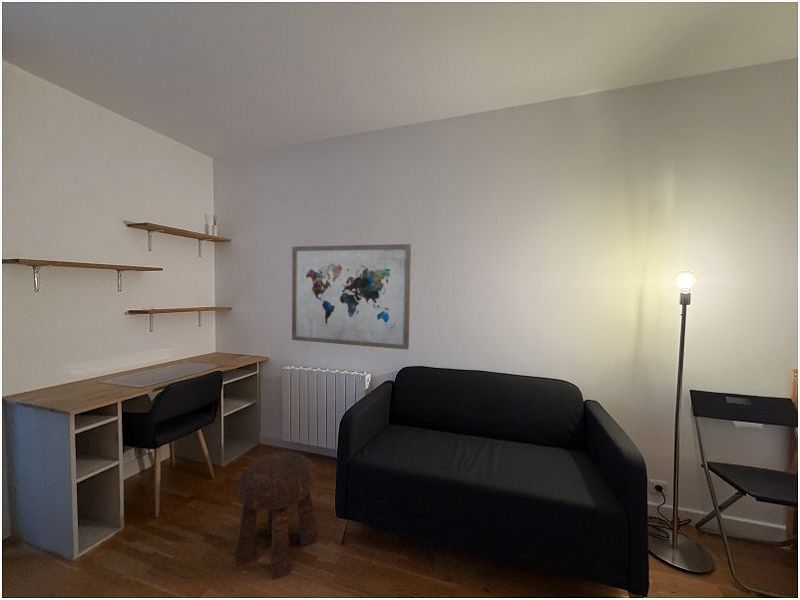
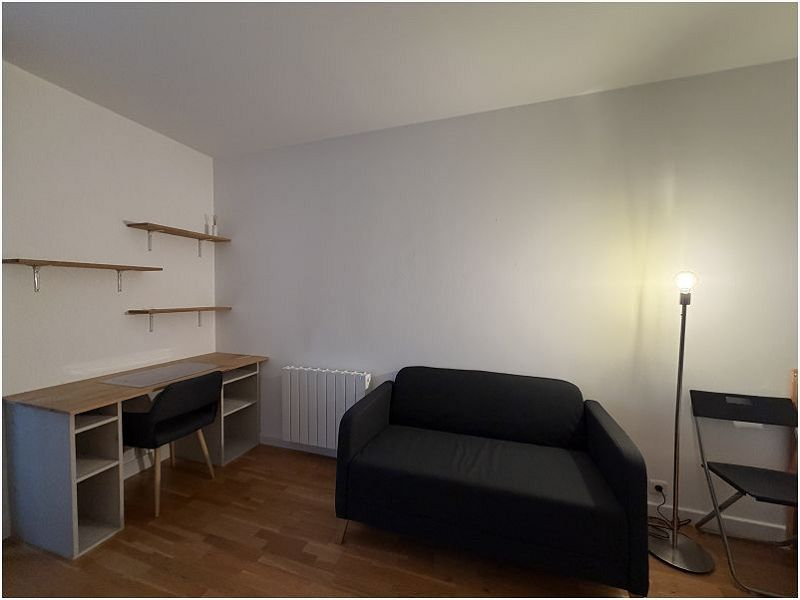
- wall art [291,243,412,351]
- stool [235,451,317,581]
